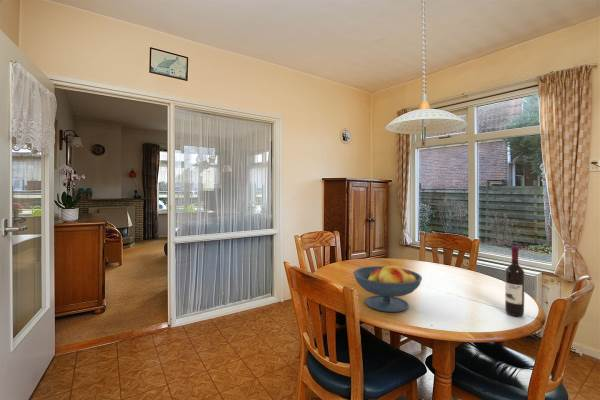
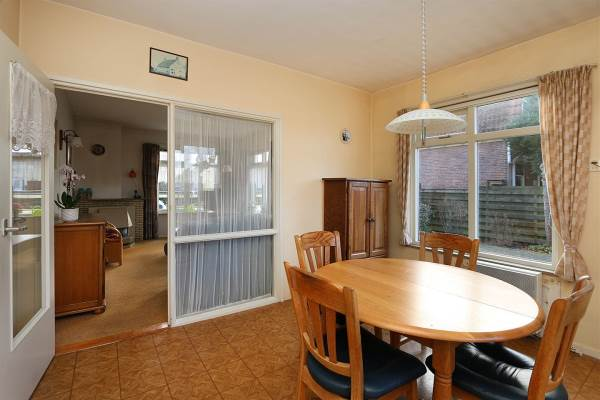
- wine bottle [504,245,525,318]
- fruit bowl [352,262,423,313]
